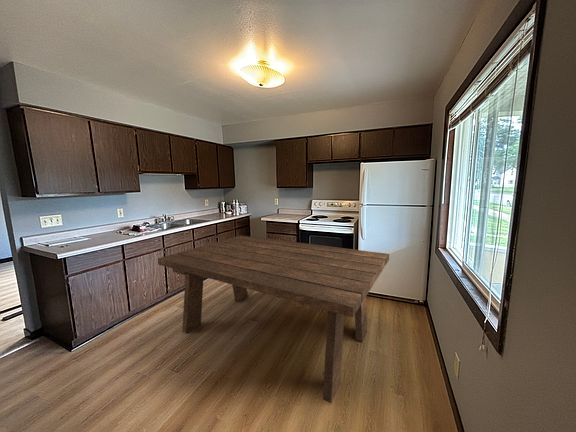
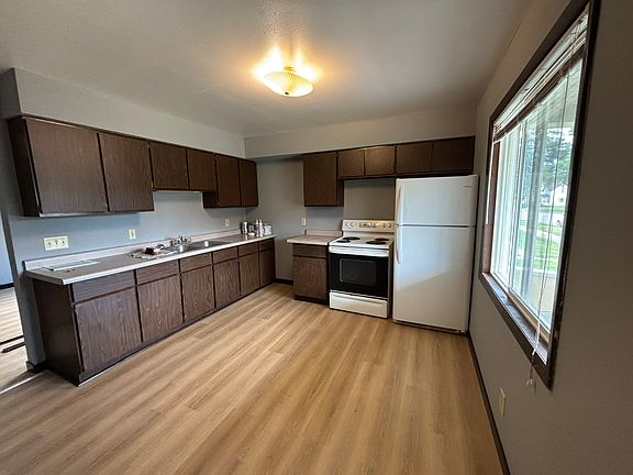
- dining table [157,235,390,404]
